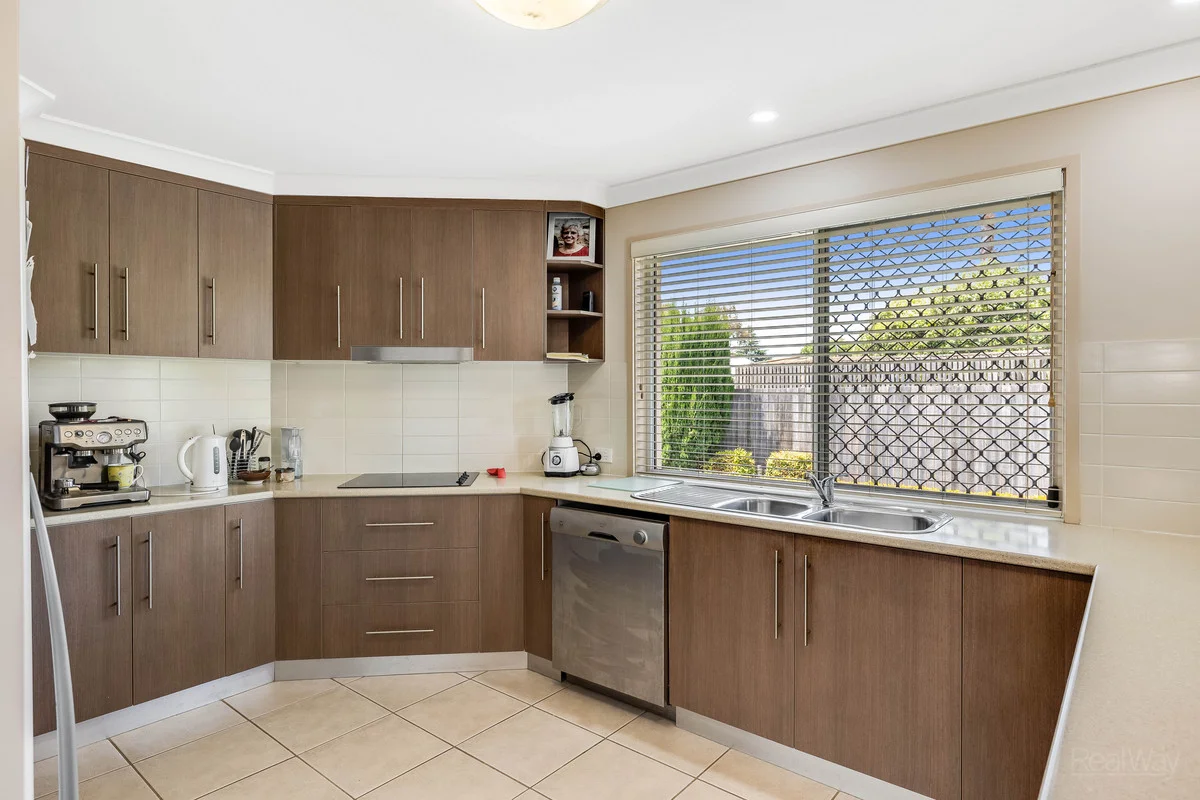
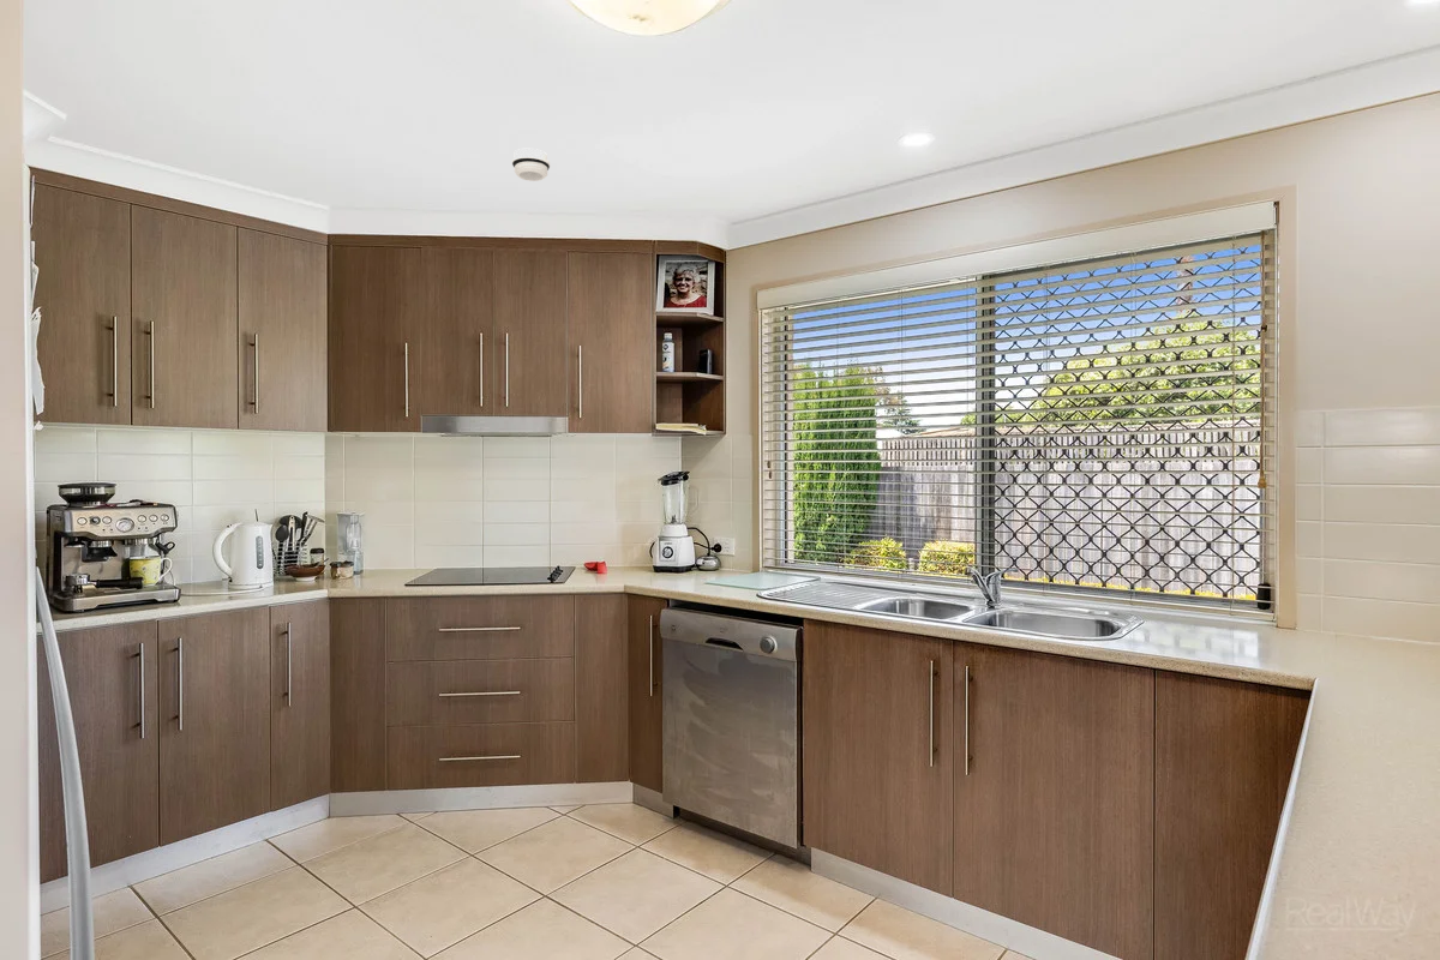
+ smoke detector [511,148,551,182]
